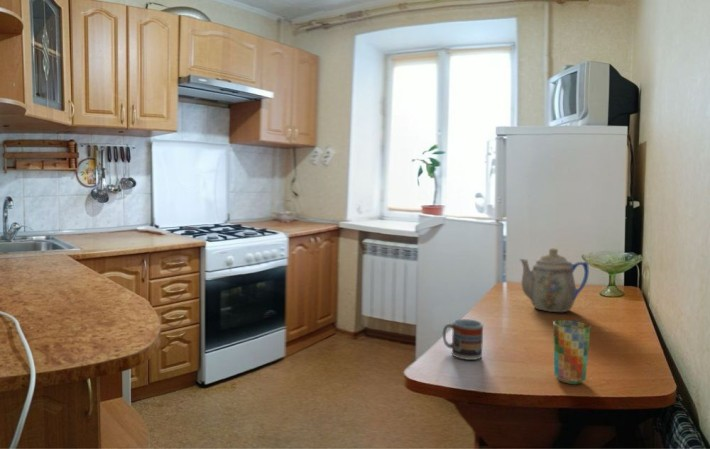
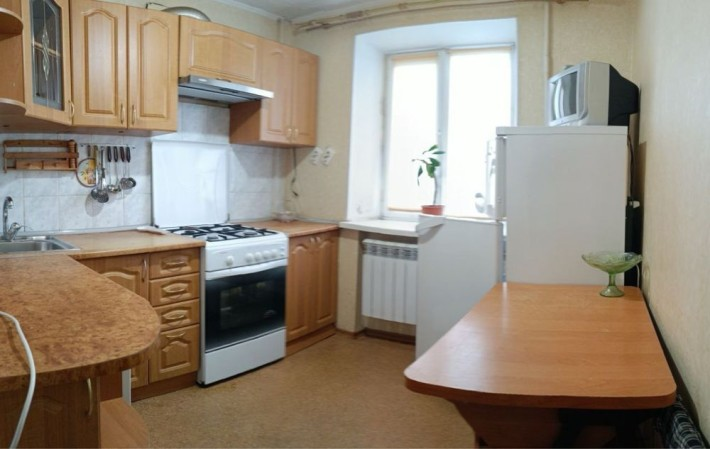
- cup [552,319,592,385]
- cup [442,318,484,361]
- teapot [519,247,590,313]
